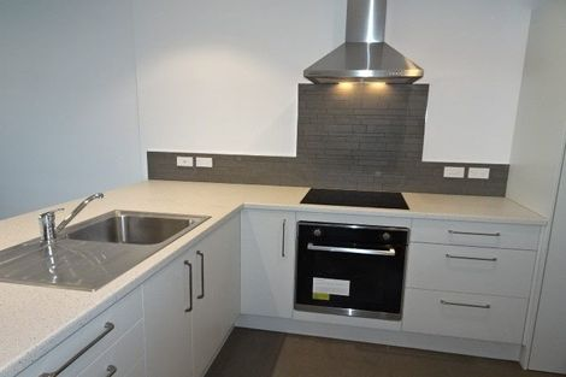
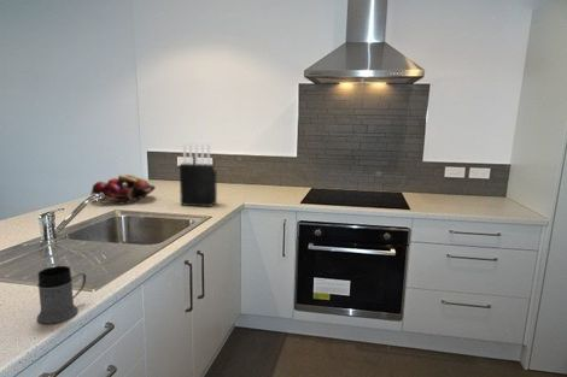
+ knife block [179,141,218,208]
+ mug [36,265,87,325]
+ fruit basket [89,173,157,206]
